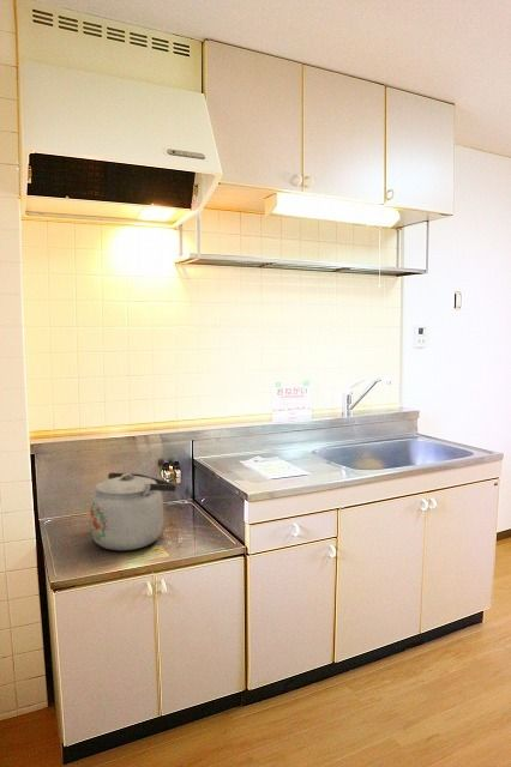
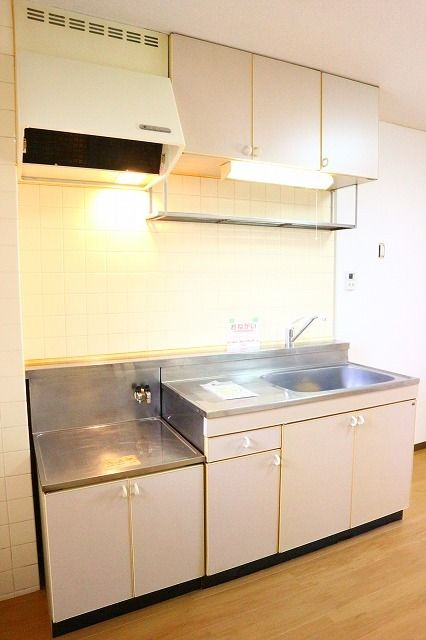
- kettle [89,471,178,551]
